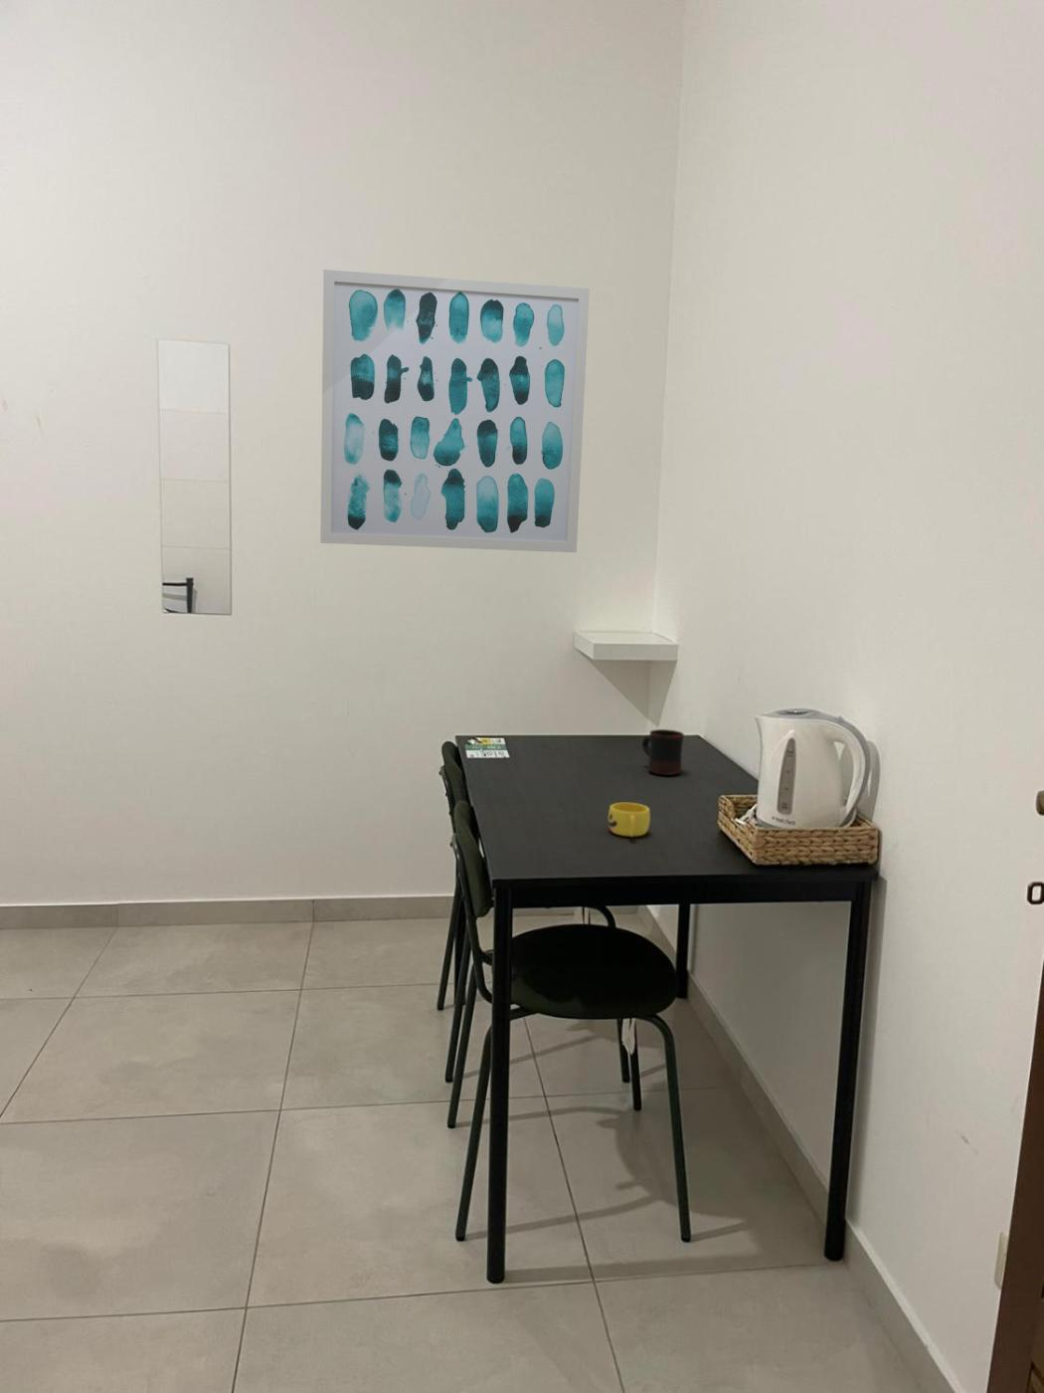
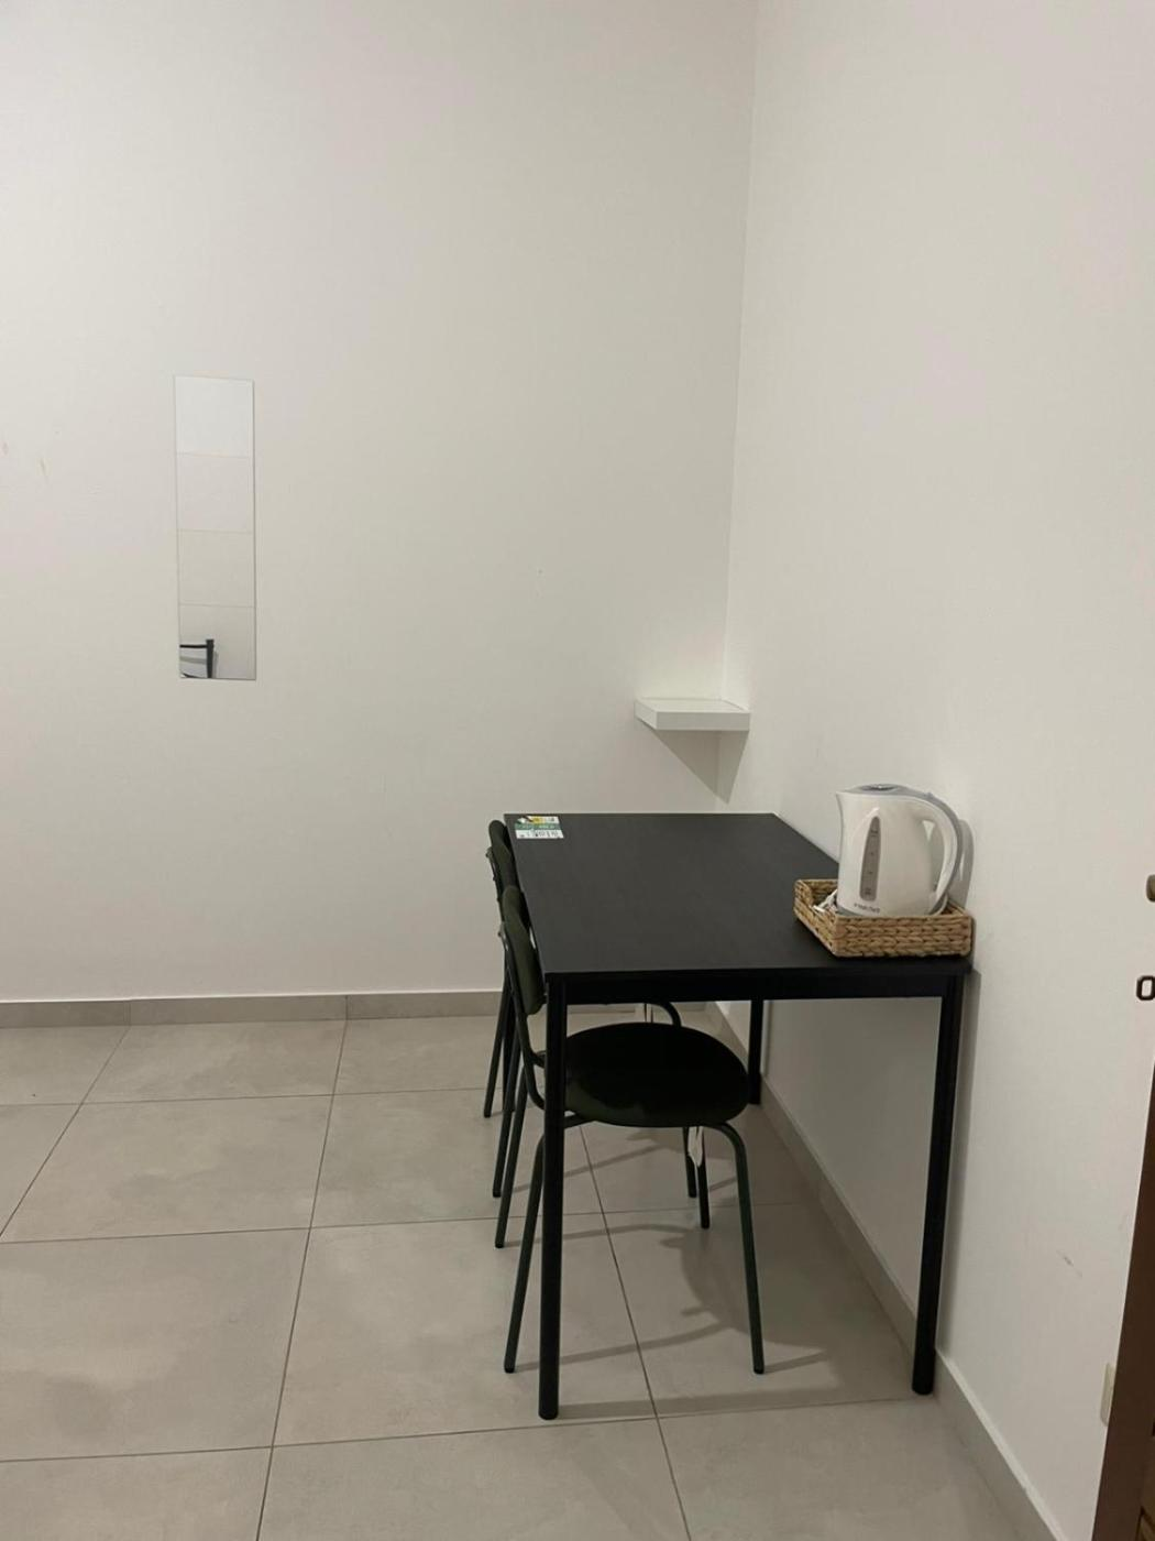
- mug [642,728,685,777]
- cup [608,802,651,838]
- wall art [319,269,591,553]
